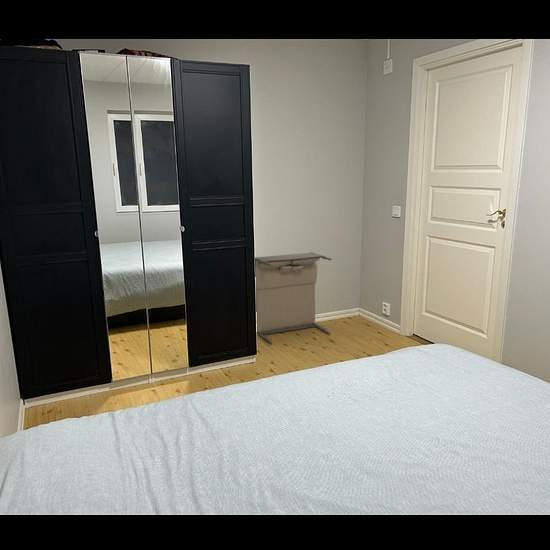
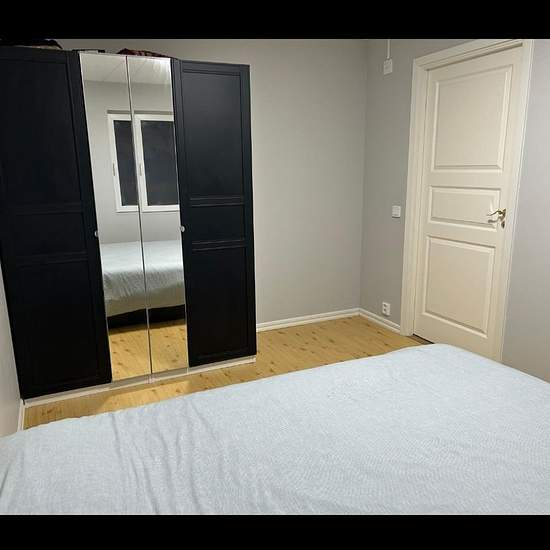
- laundry hamper [254,251,333,345]
